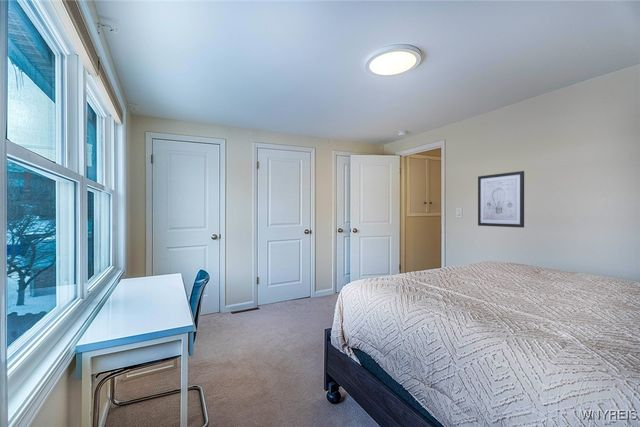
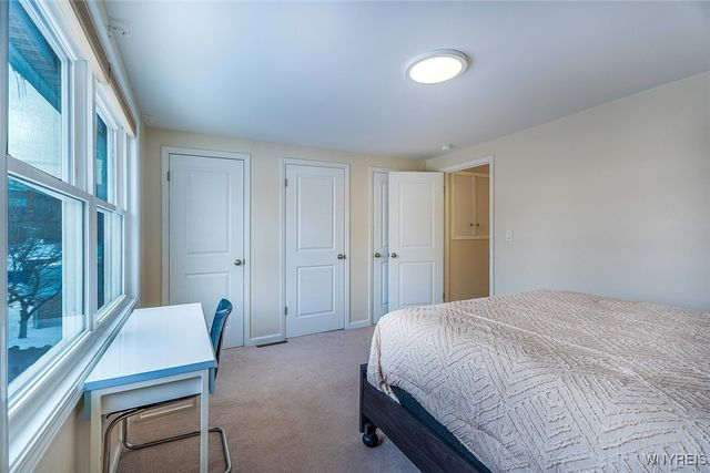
- wall art [477,170,525,229]
